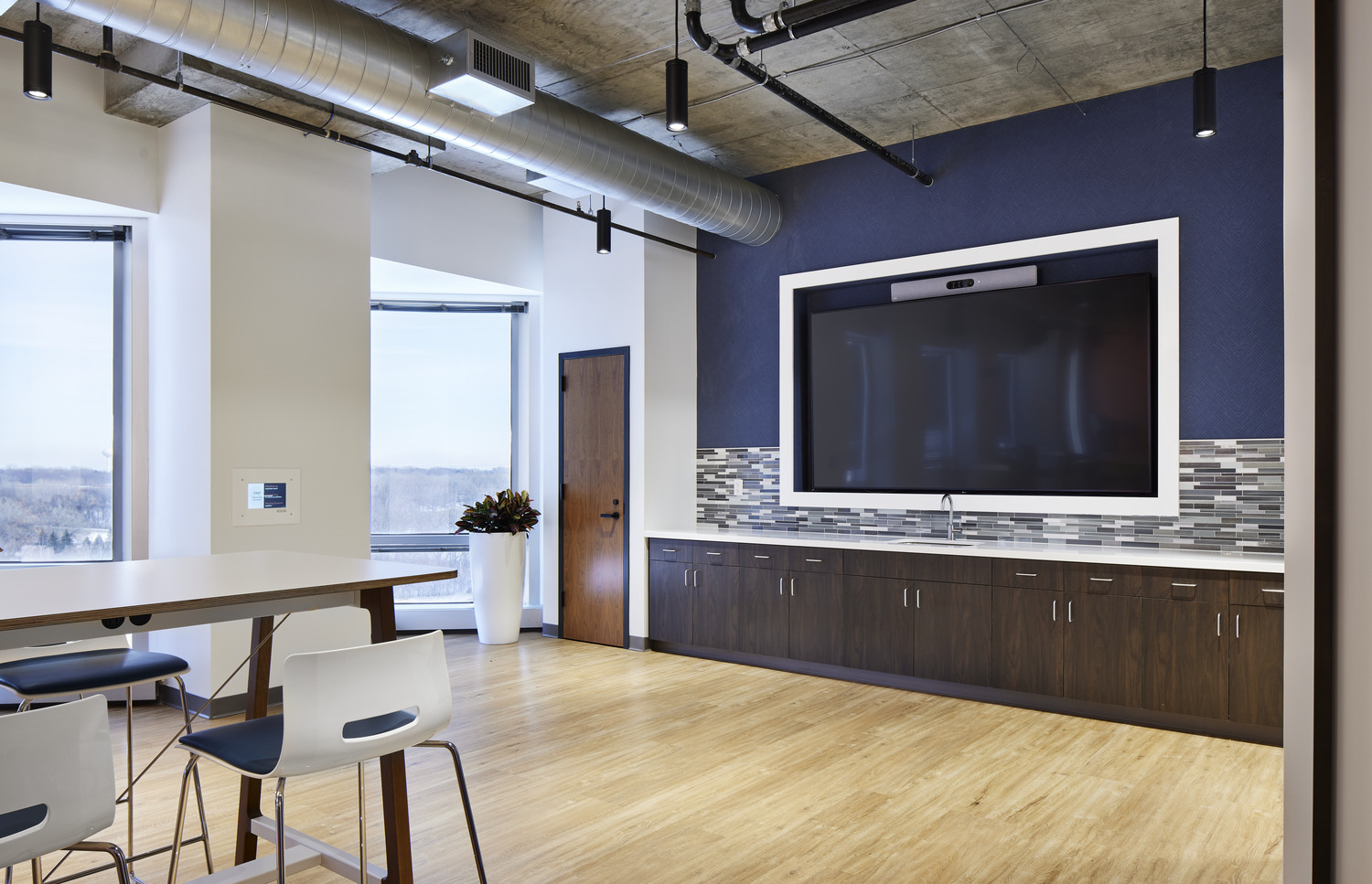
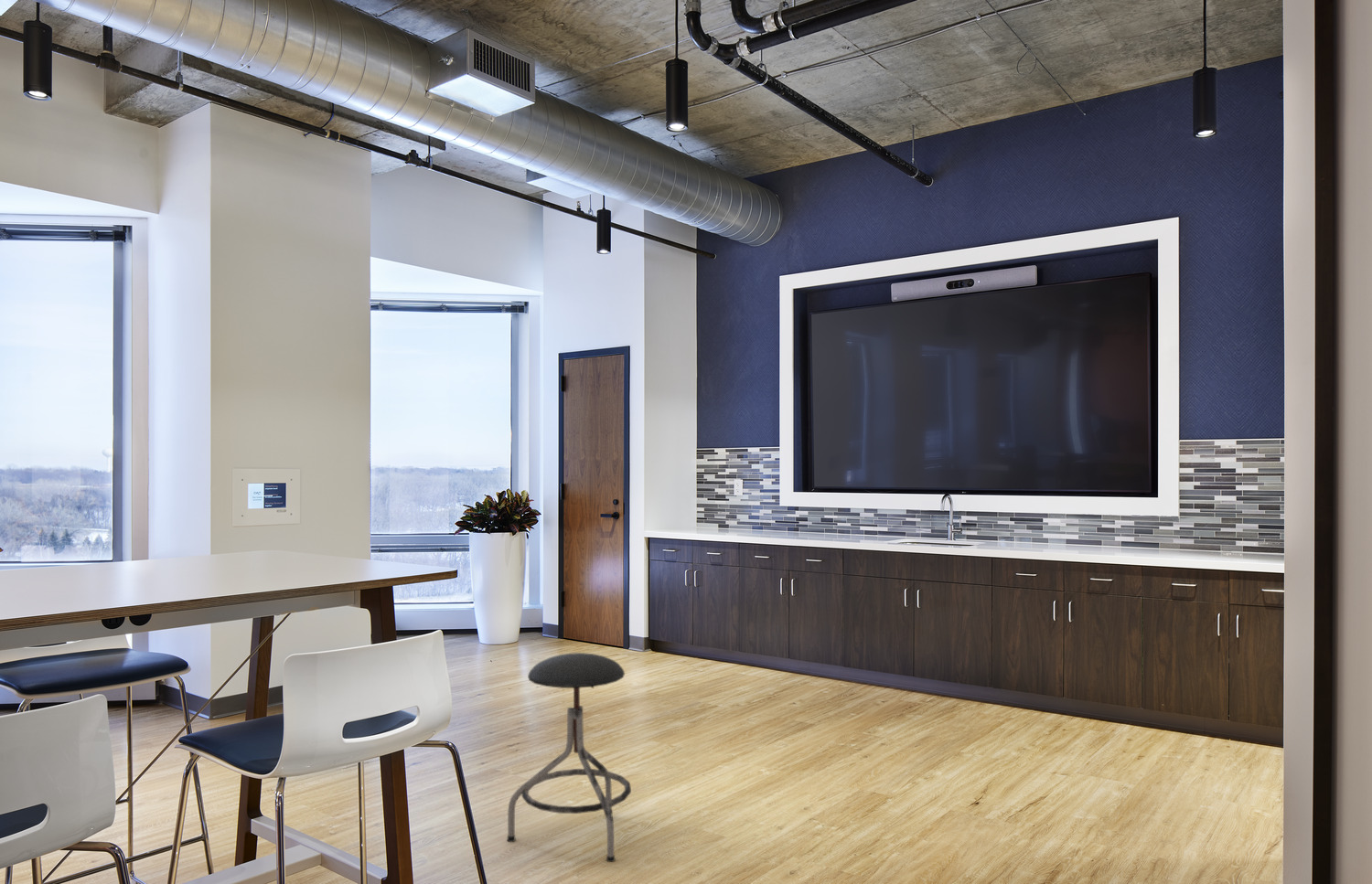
+ stool [506,652,632,863]
